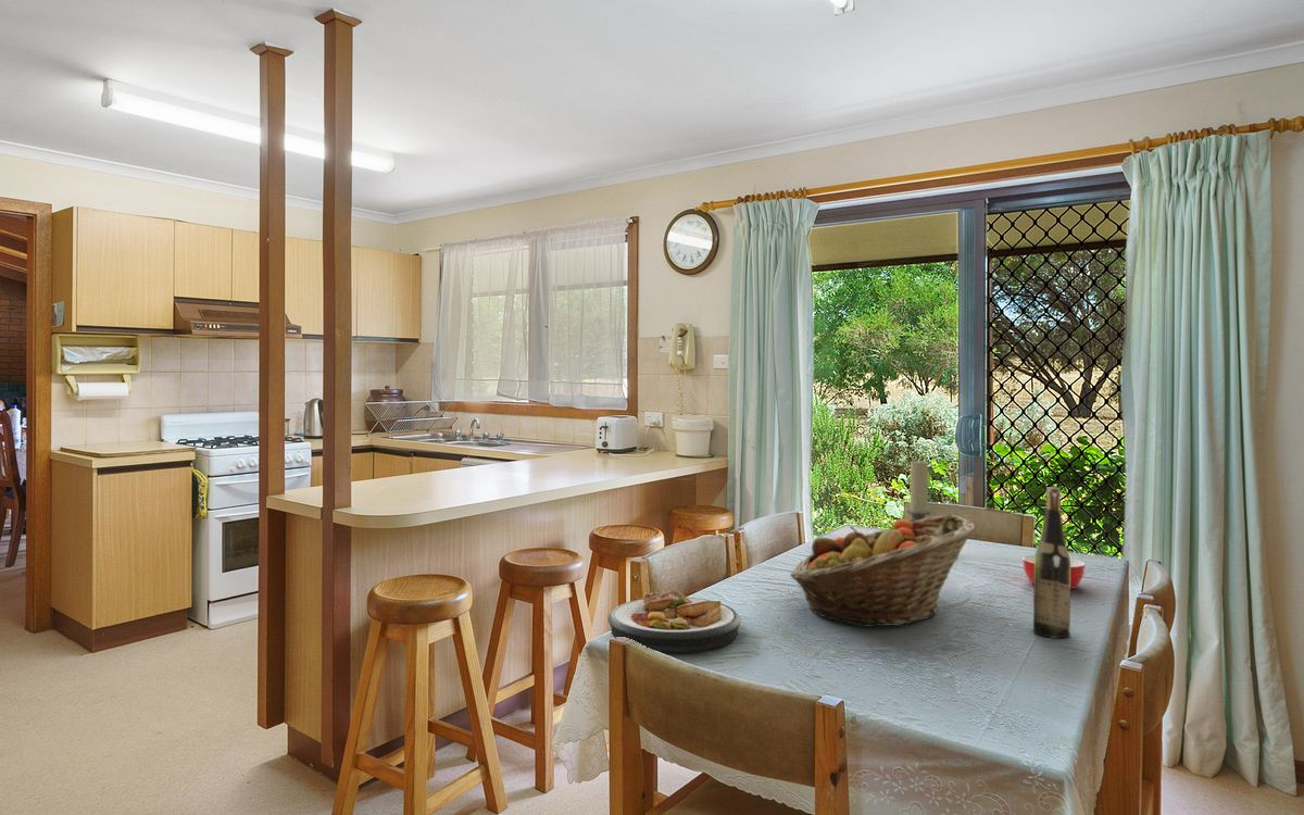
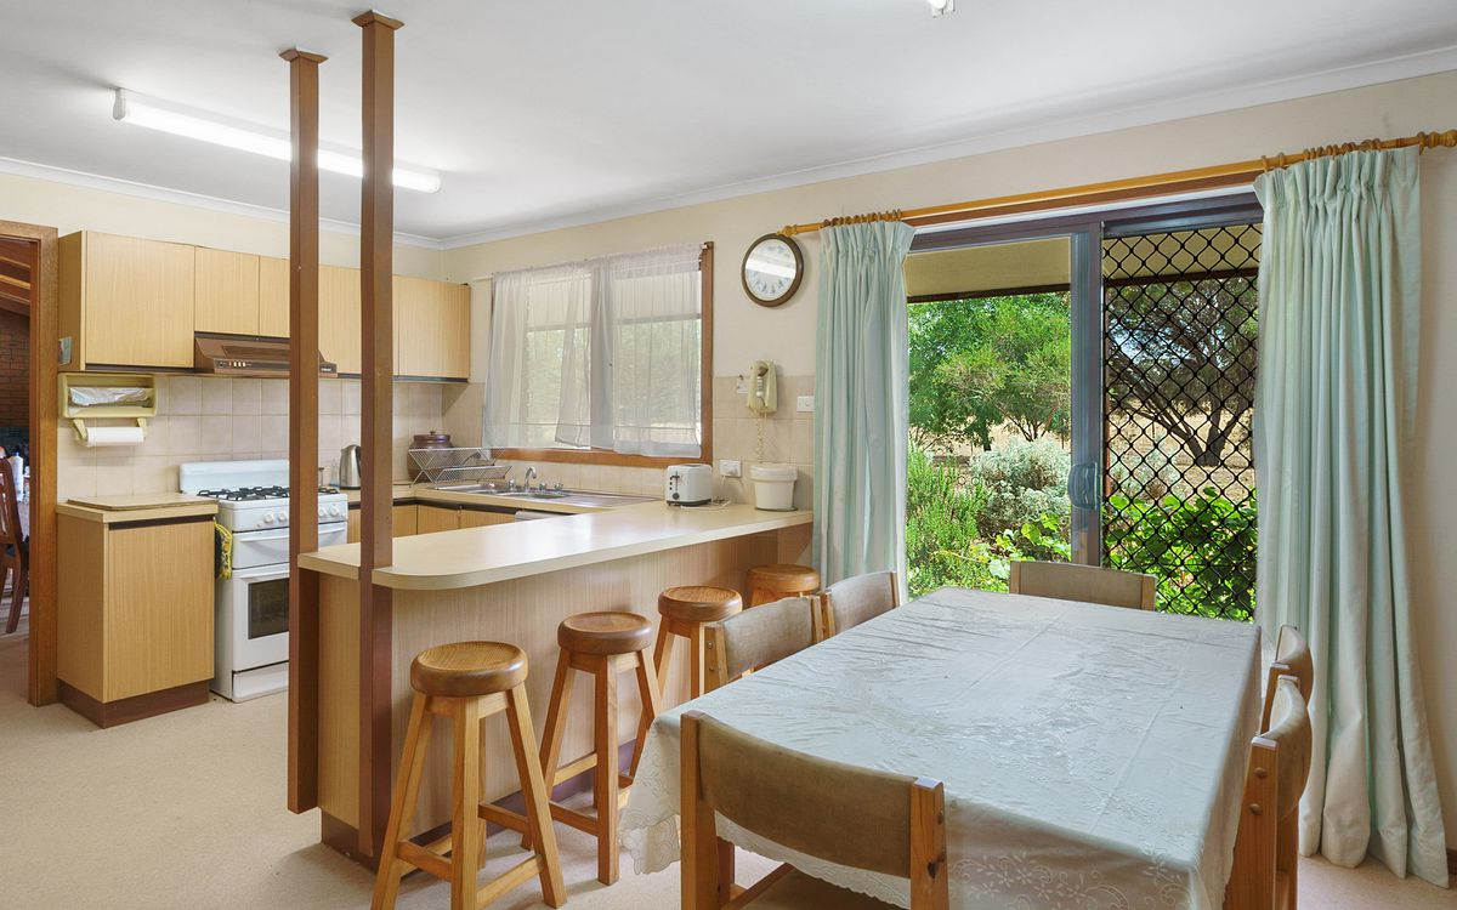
- fruit basket [789,513,976,628]
- wine bottle [1032,487,1071,639]
- plate [606,589,742,653]
- bowl [1021,554,1087,590]
- candle holder [905,460,932,523]
